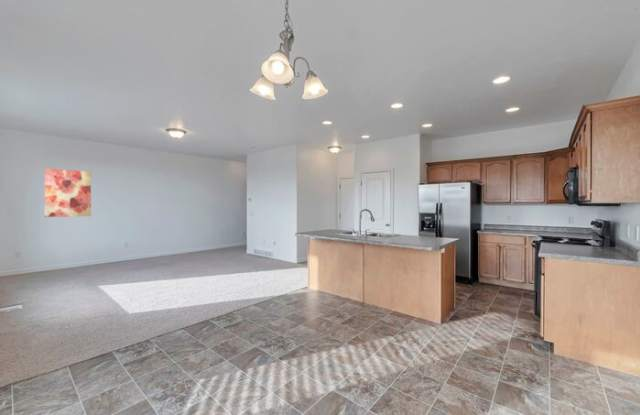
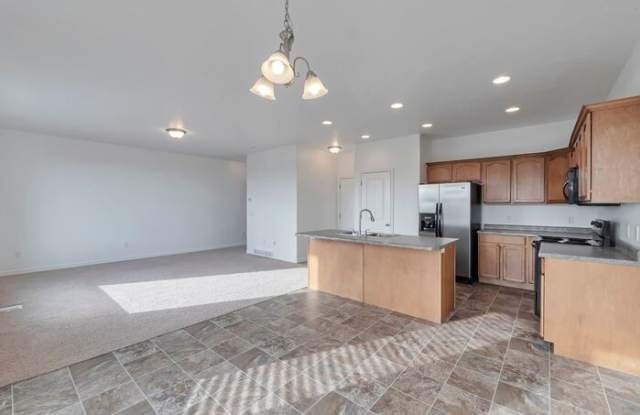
- wall art [44,167,92,218]
